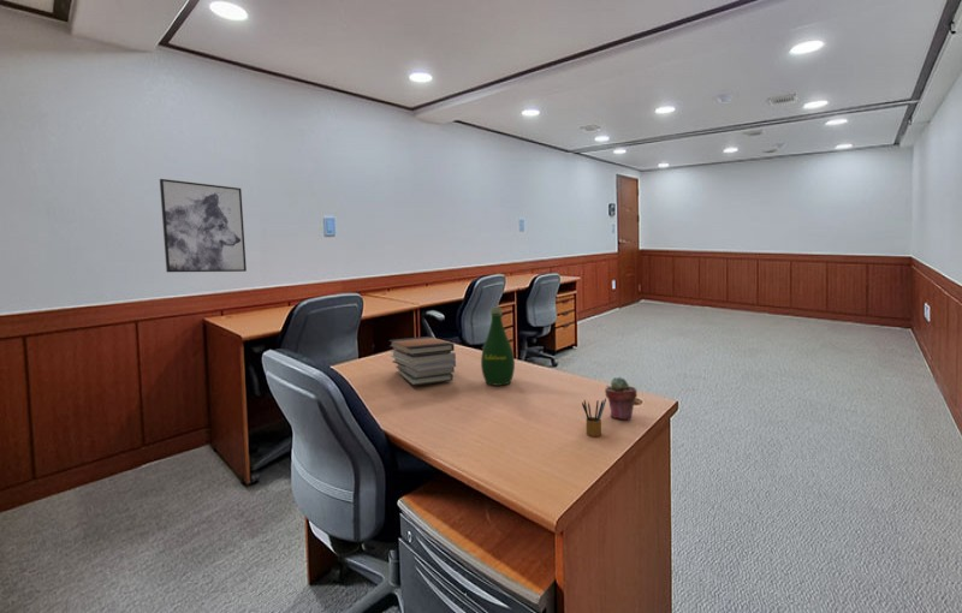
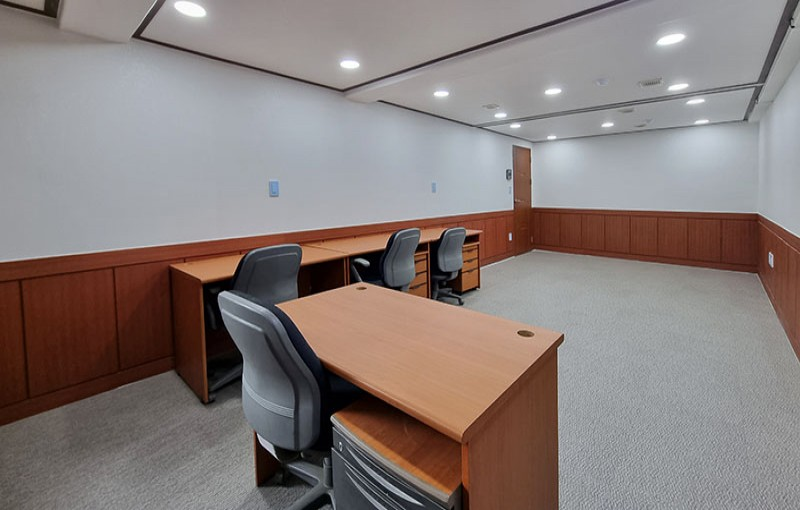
- book stack [388,335,457,387]
- pencil box [581,397,607,438]
- bottle [480,306,516,387]
- potted succulent [604,376,639,421]
- wall art [159,178,248,273]
